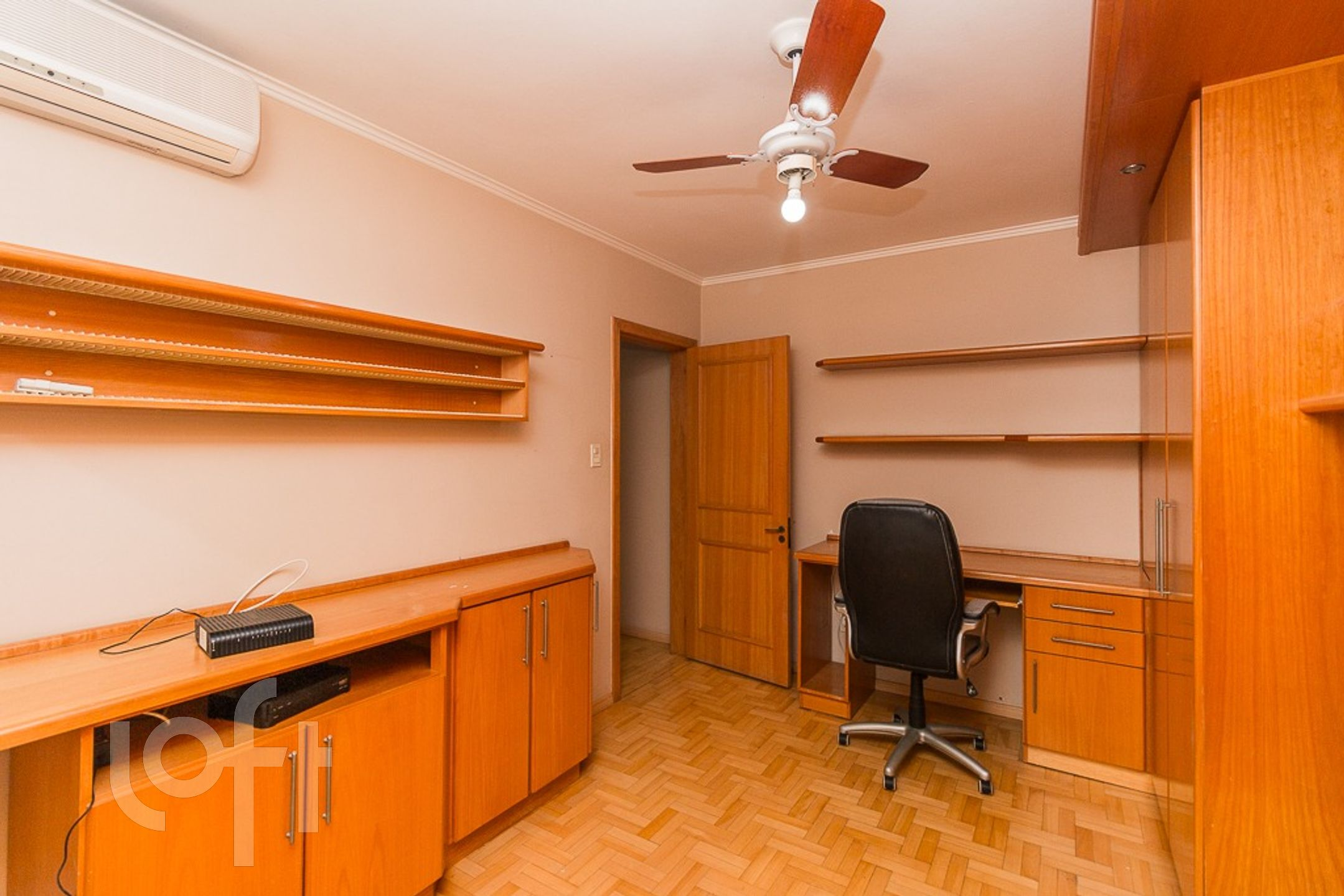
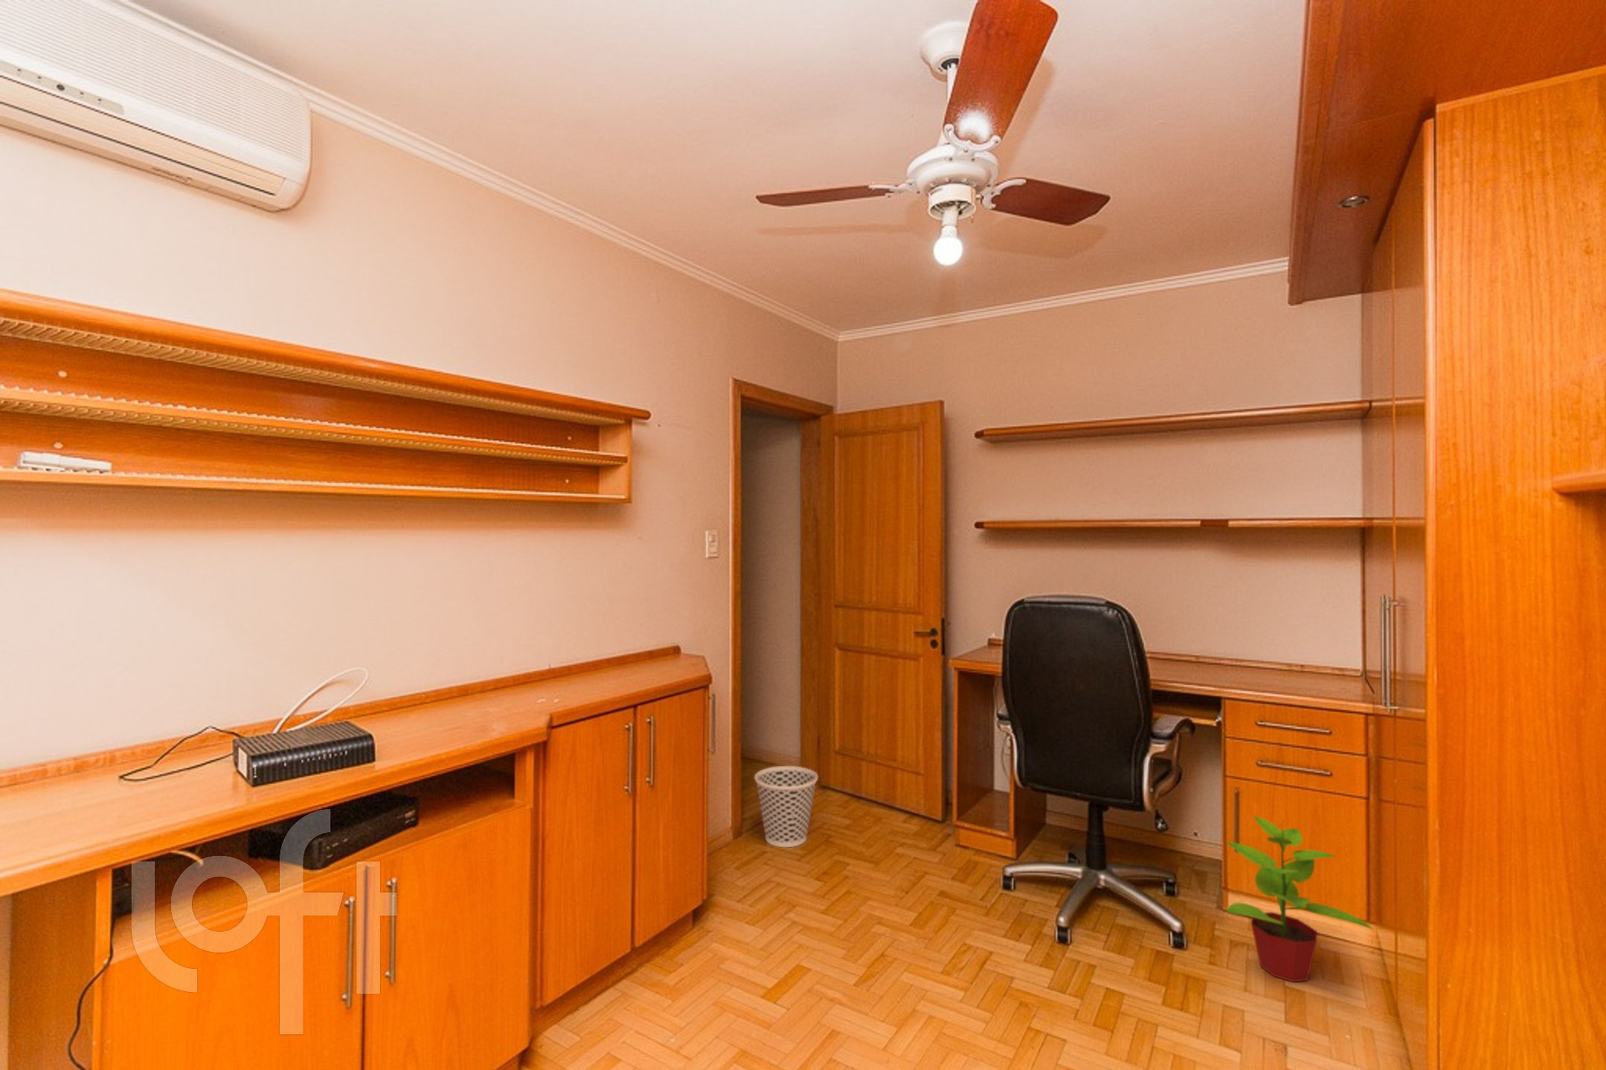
+ potted plant [1225,816,1374,983]
+ wastebasket [754,765,819,848]
